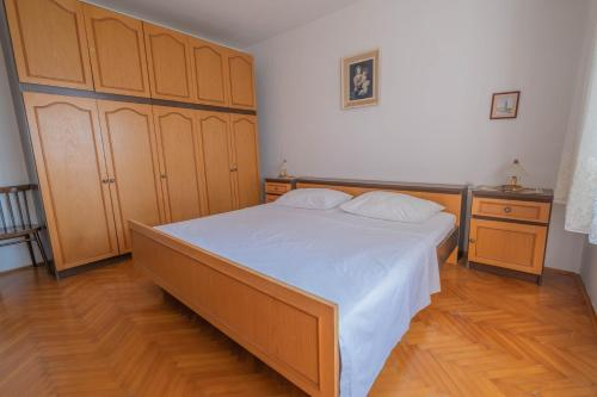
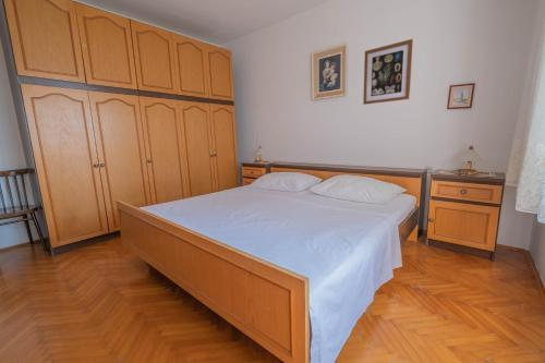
+ wall art [362,38,414,106]
